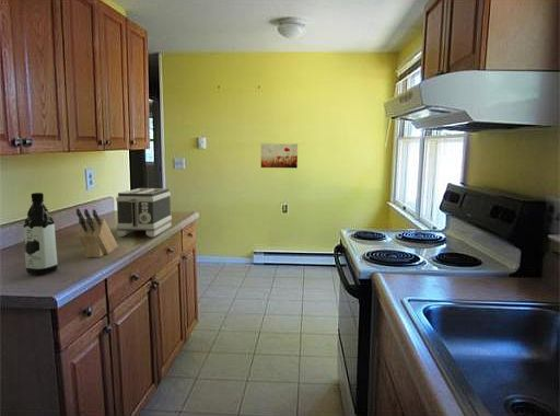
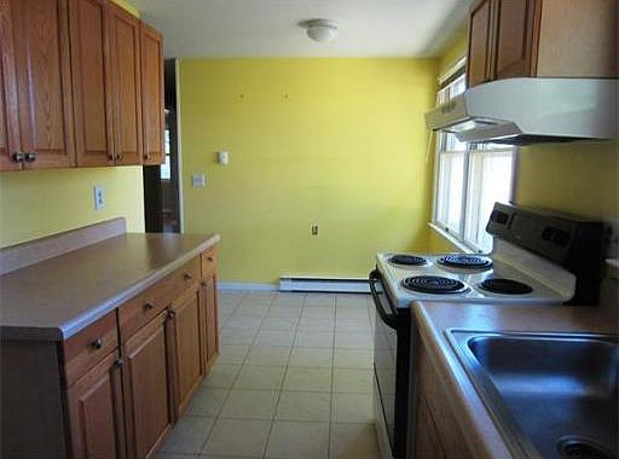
- wall art [260,142,299,170]
- water bottle [22,192,59,276]
- toaster [115,187,173,238]
- knife block [75,207,119,258]
